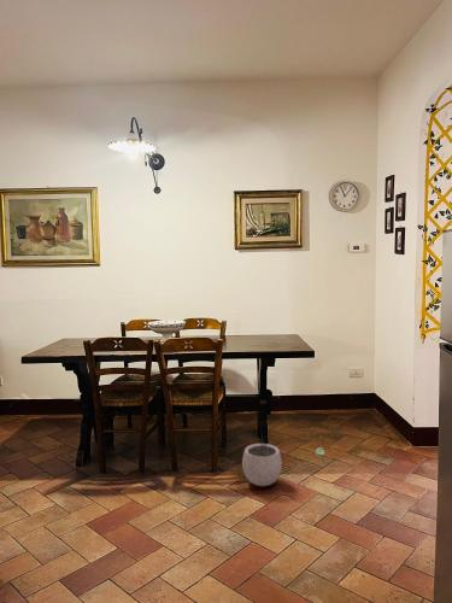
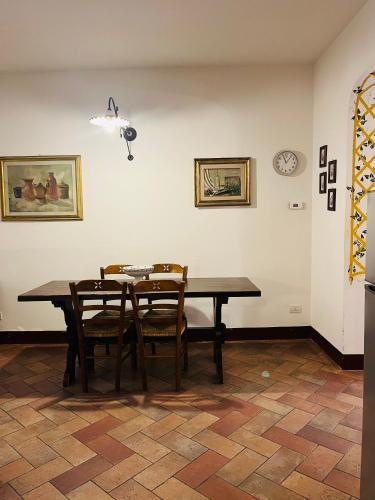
- plant pot [241,434,283,487]
